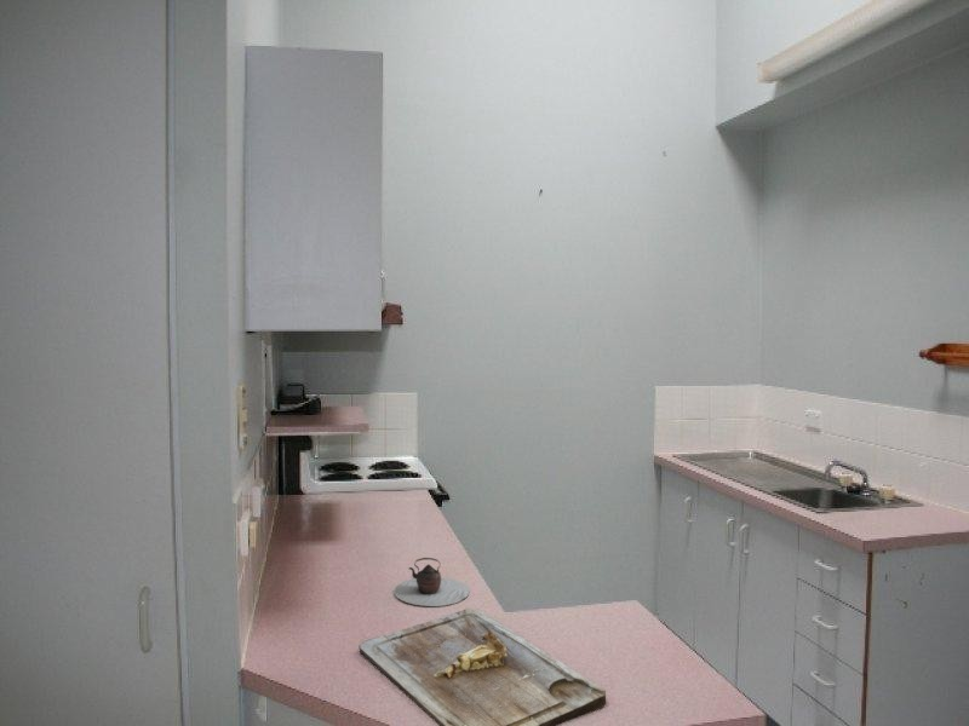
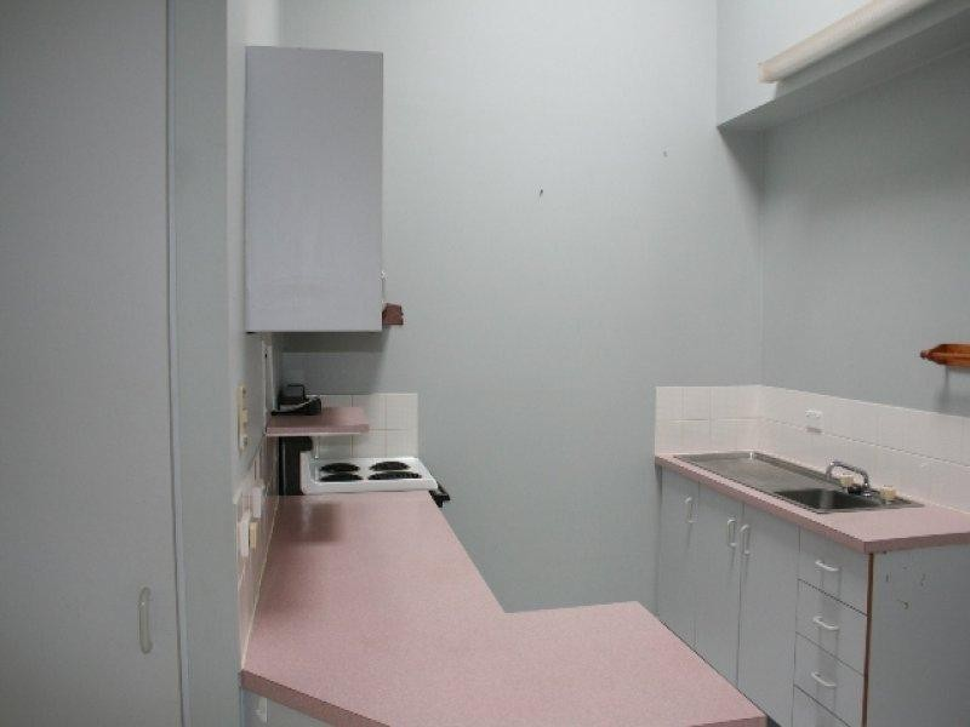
- teapot [392,557,470,607]
- cutting board [357,607,607,726]
